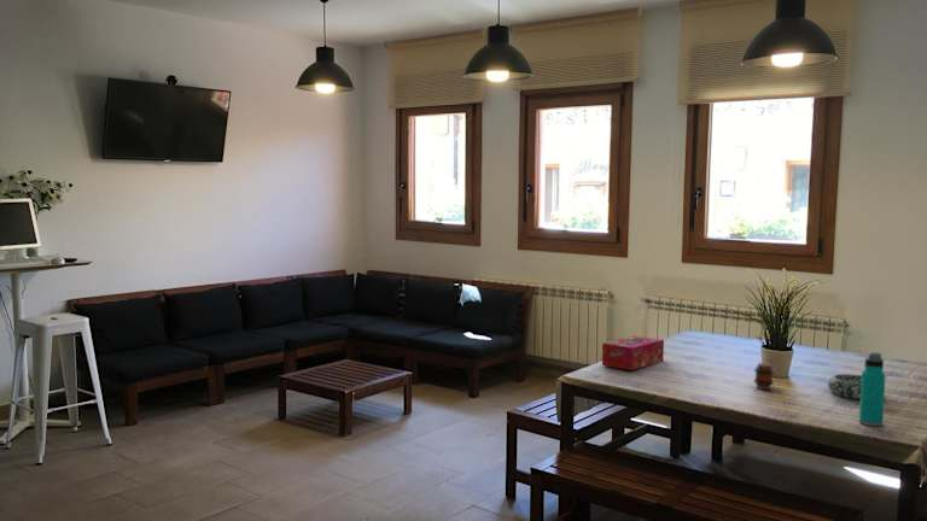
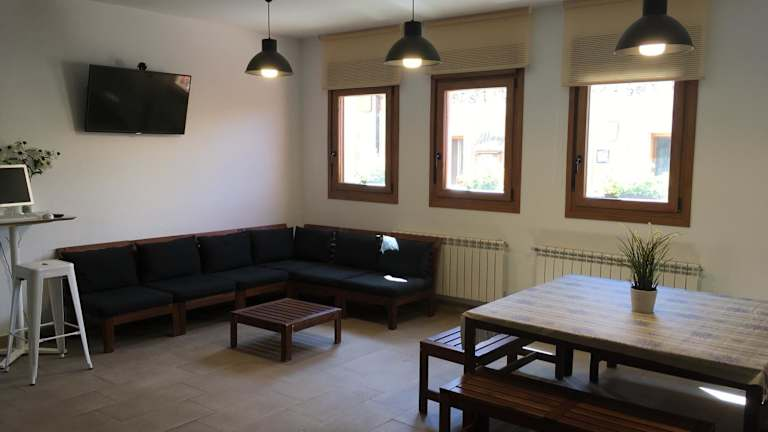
- decorative bowl [827,373,862,400]
- water bottle [858,352,887,427]
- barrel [753,362,775,391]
- tissue box [601,334,665,371]
